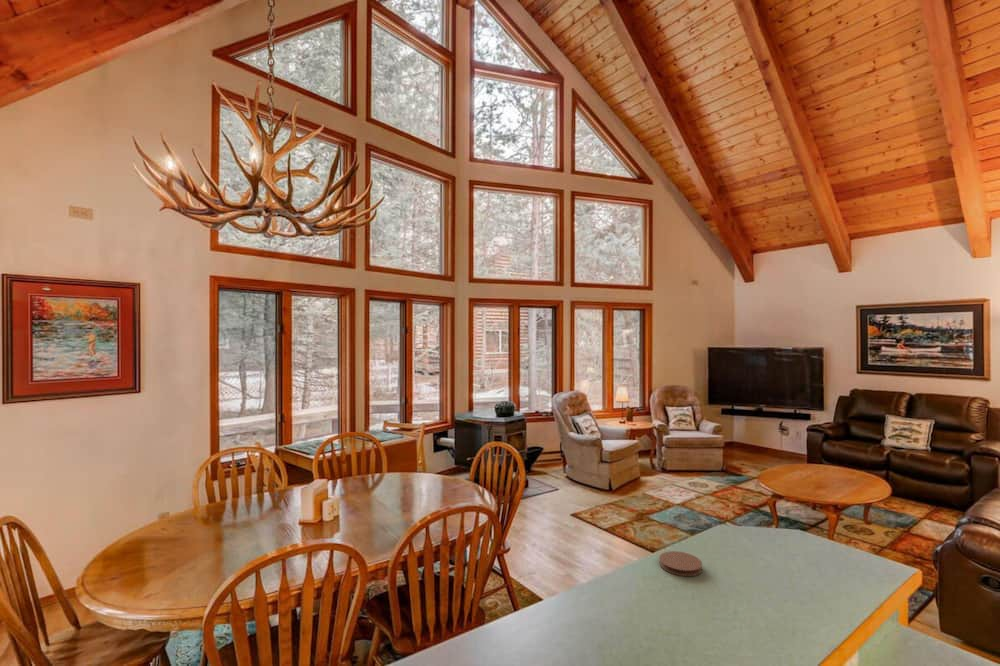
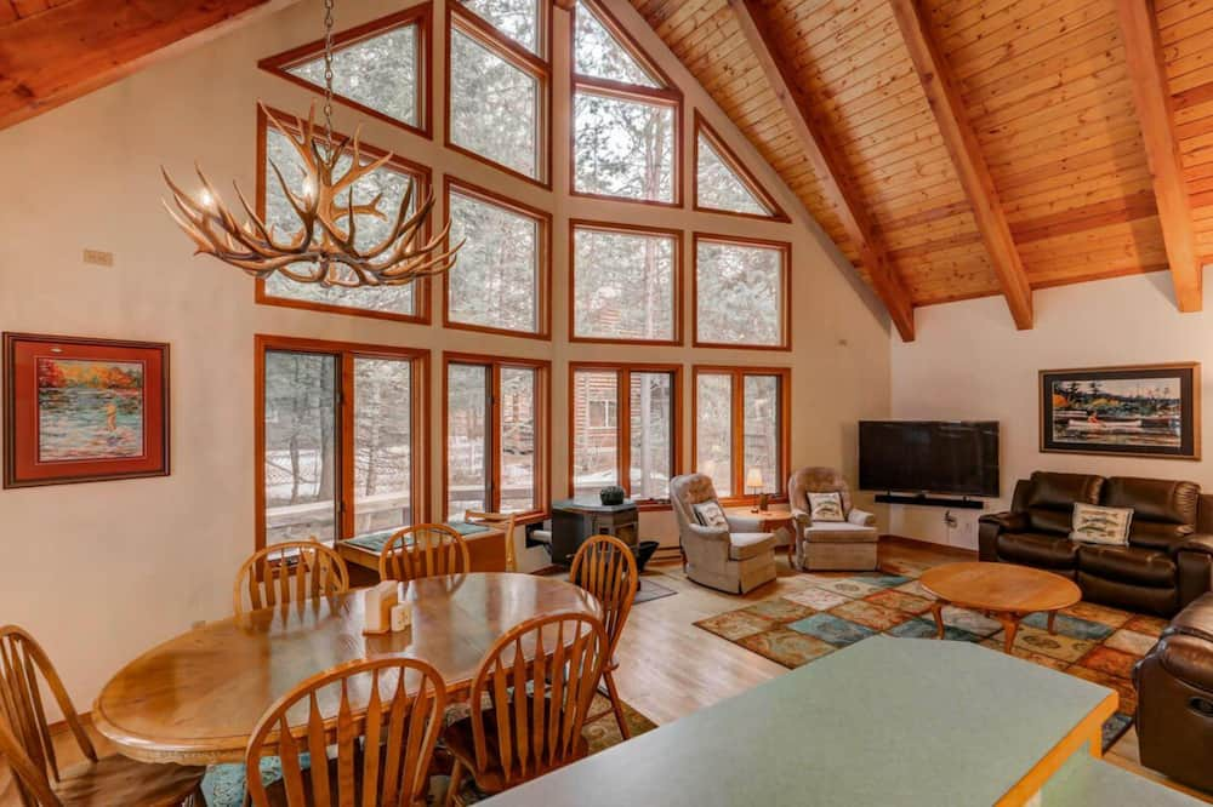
- coaster [658,550,703,577]
